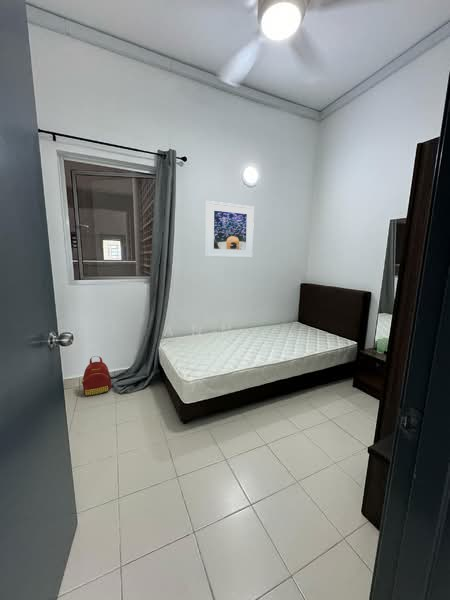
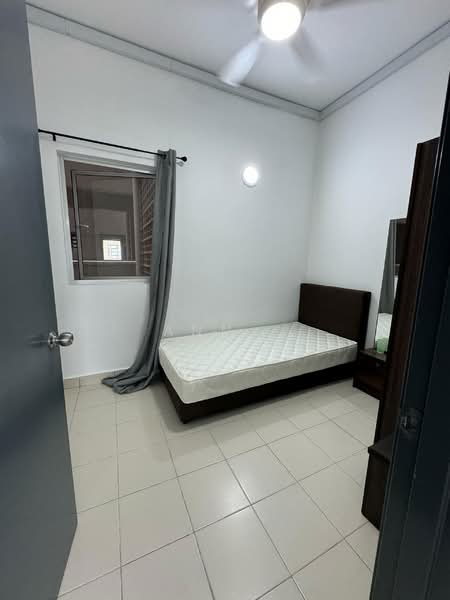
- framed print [205,200,255,259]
- backpack [80,355,112,397]
